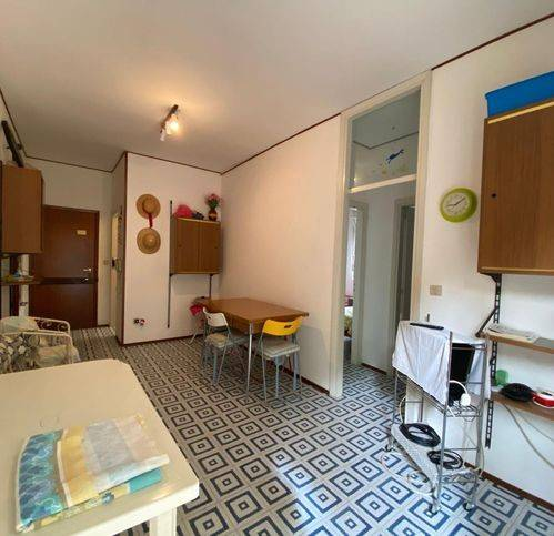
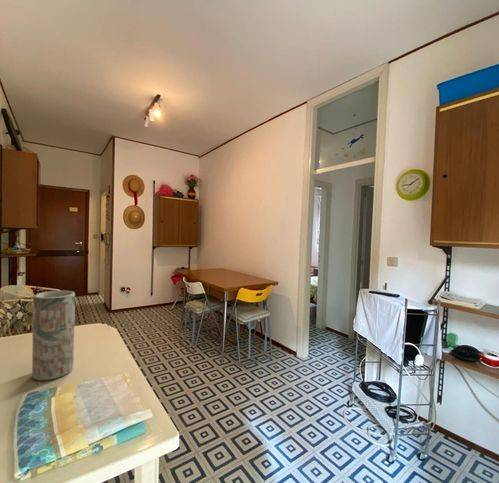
+ vase [31,290,76,382]
